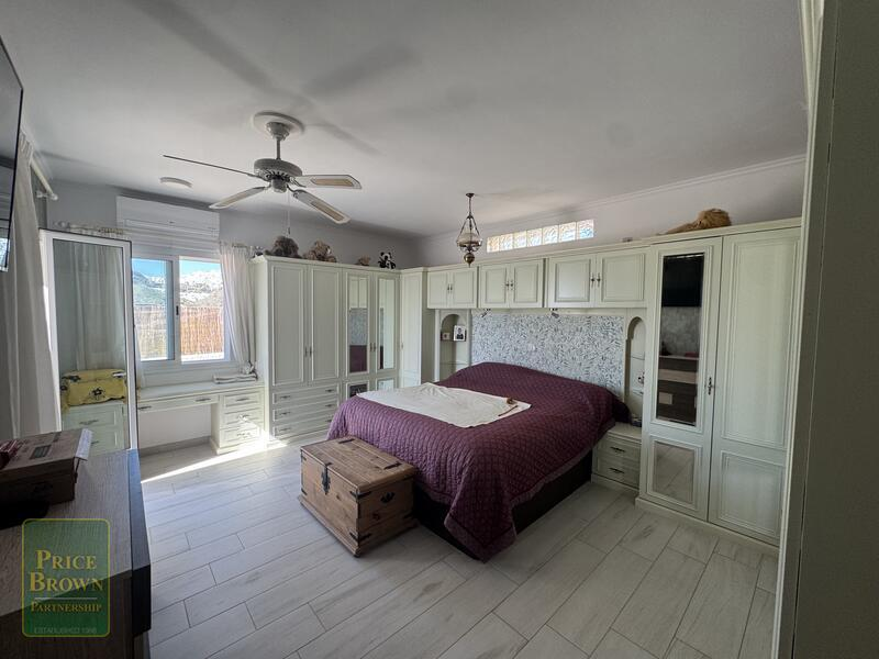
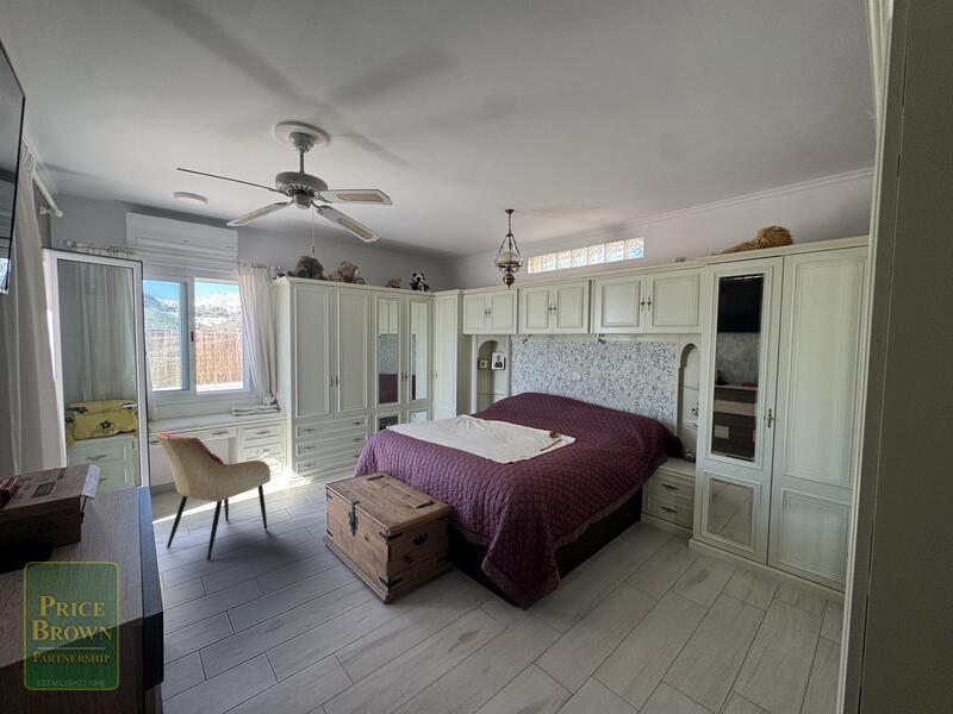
+ armchair [155,431,272,562]
